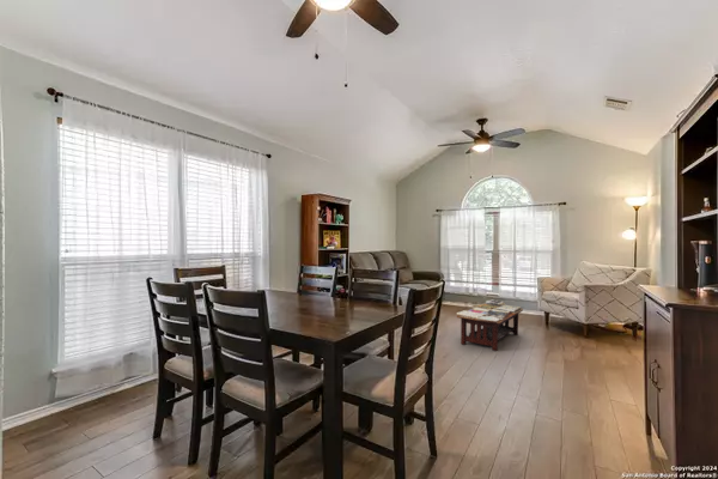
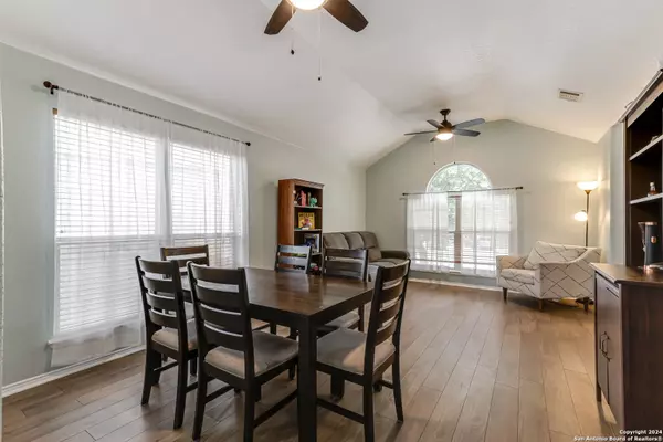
- coffee table [455,298,524,352]
